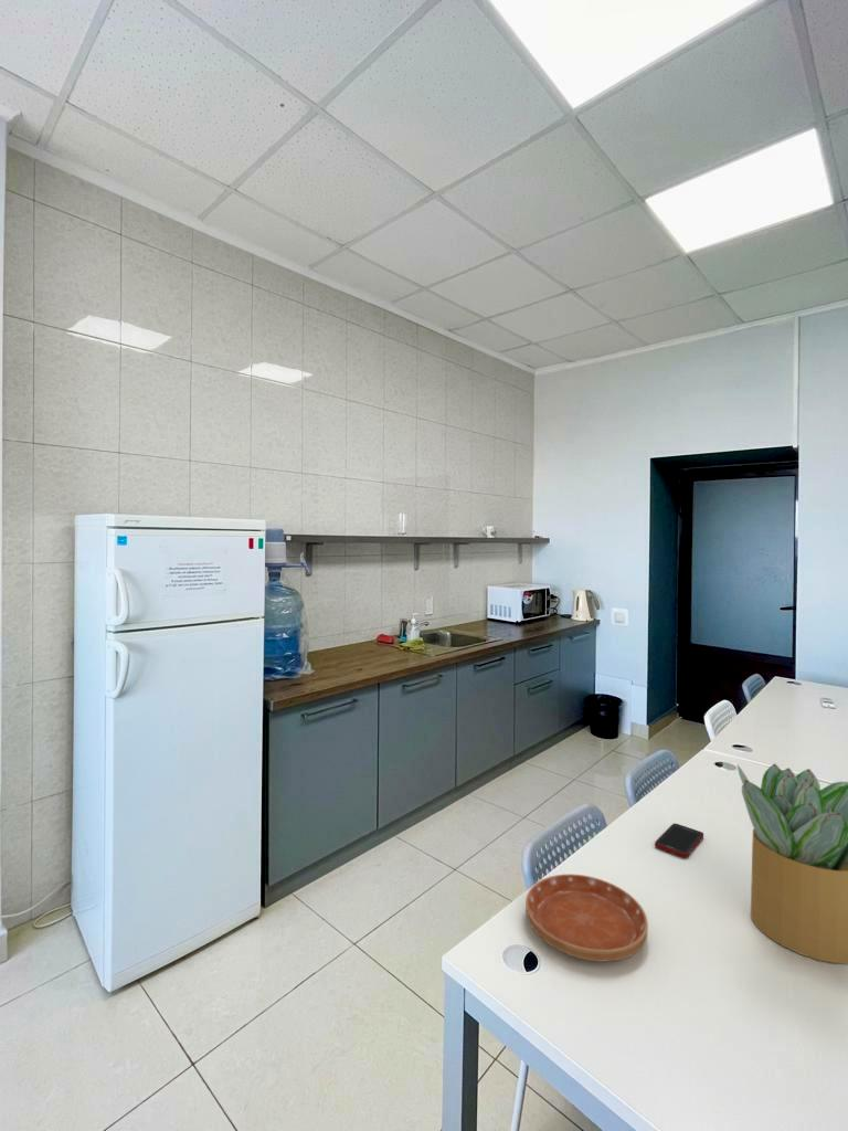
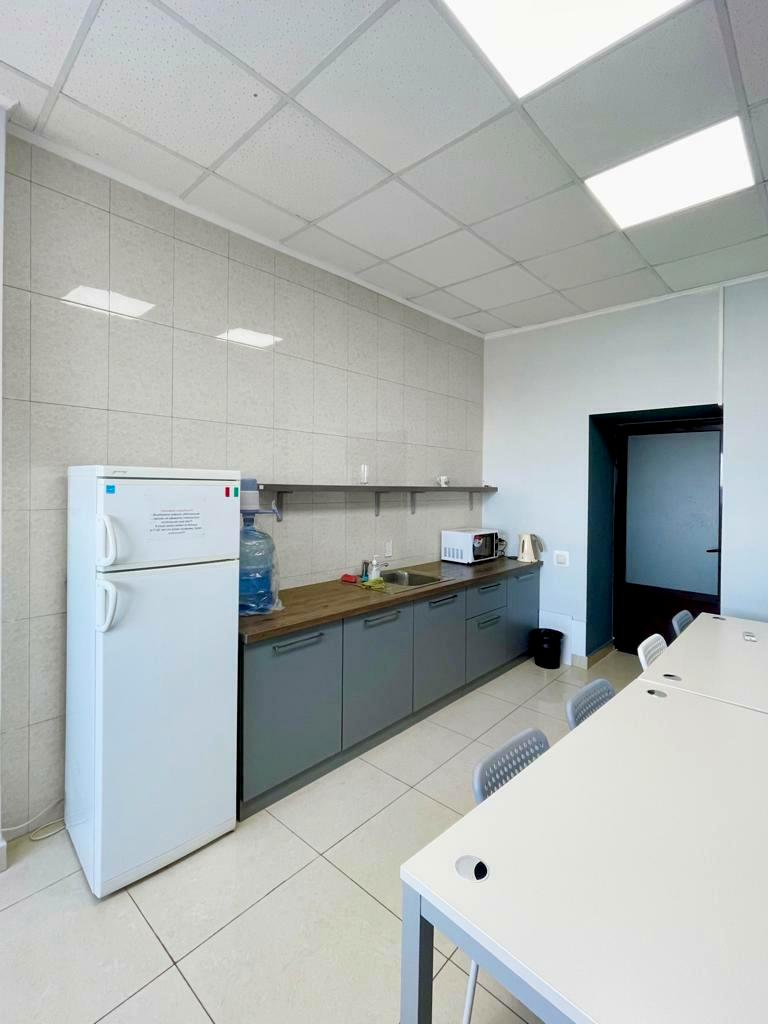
- cell phone [654,823,704,858]
- saucer [524,874,649,963]
- potted plant [736,763,848,964]
